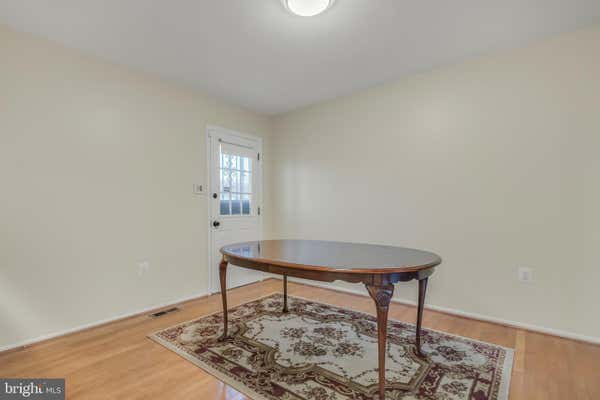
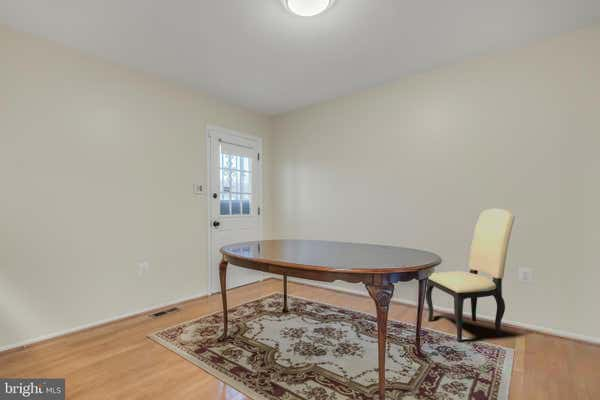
+ dining chair [424,208,515,344]
